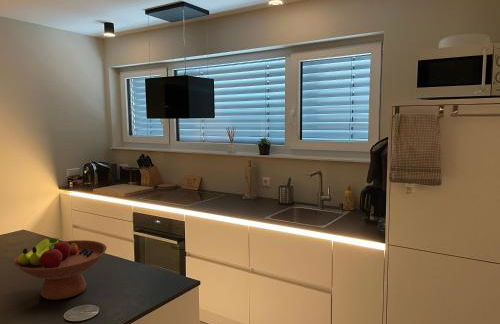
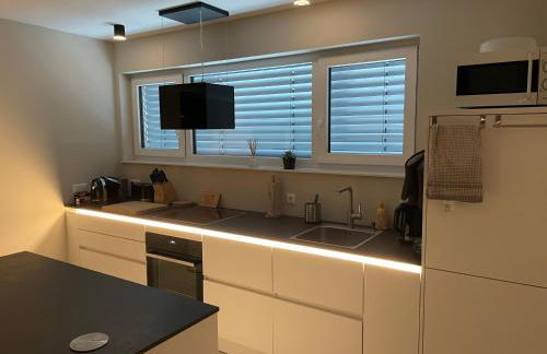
- fruit bowl [12,237,107,301]
